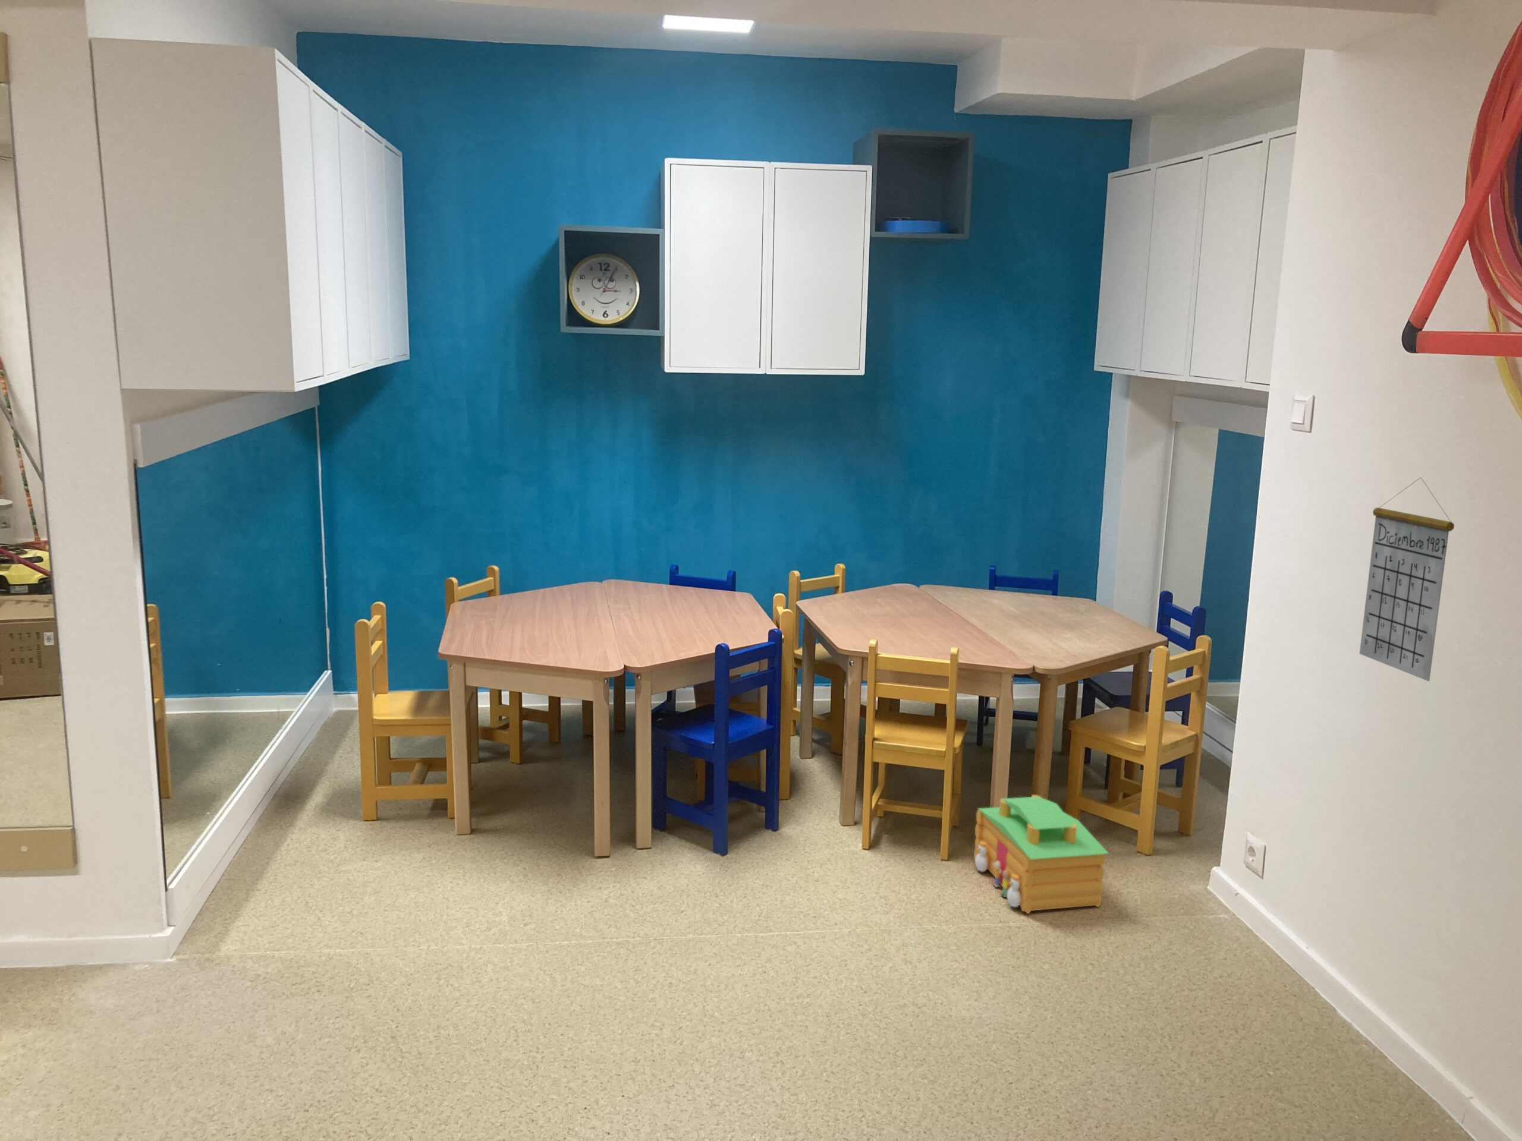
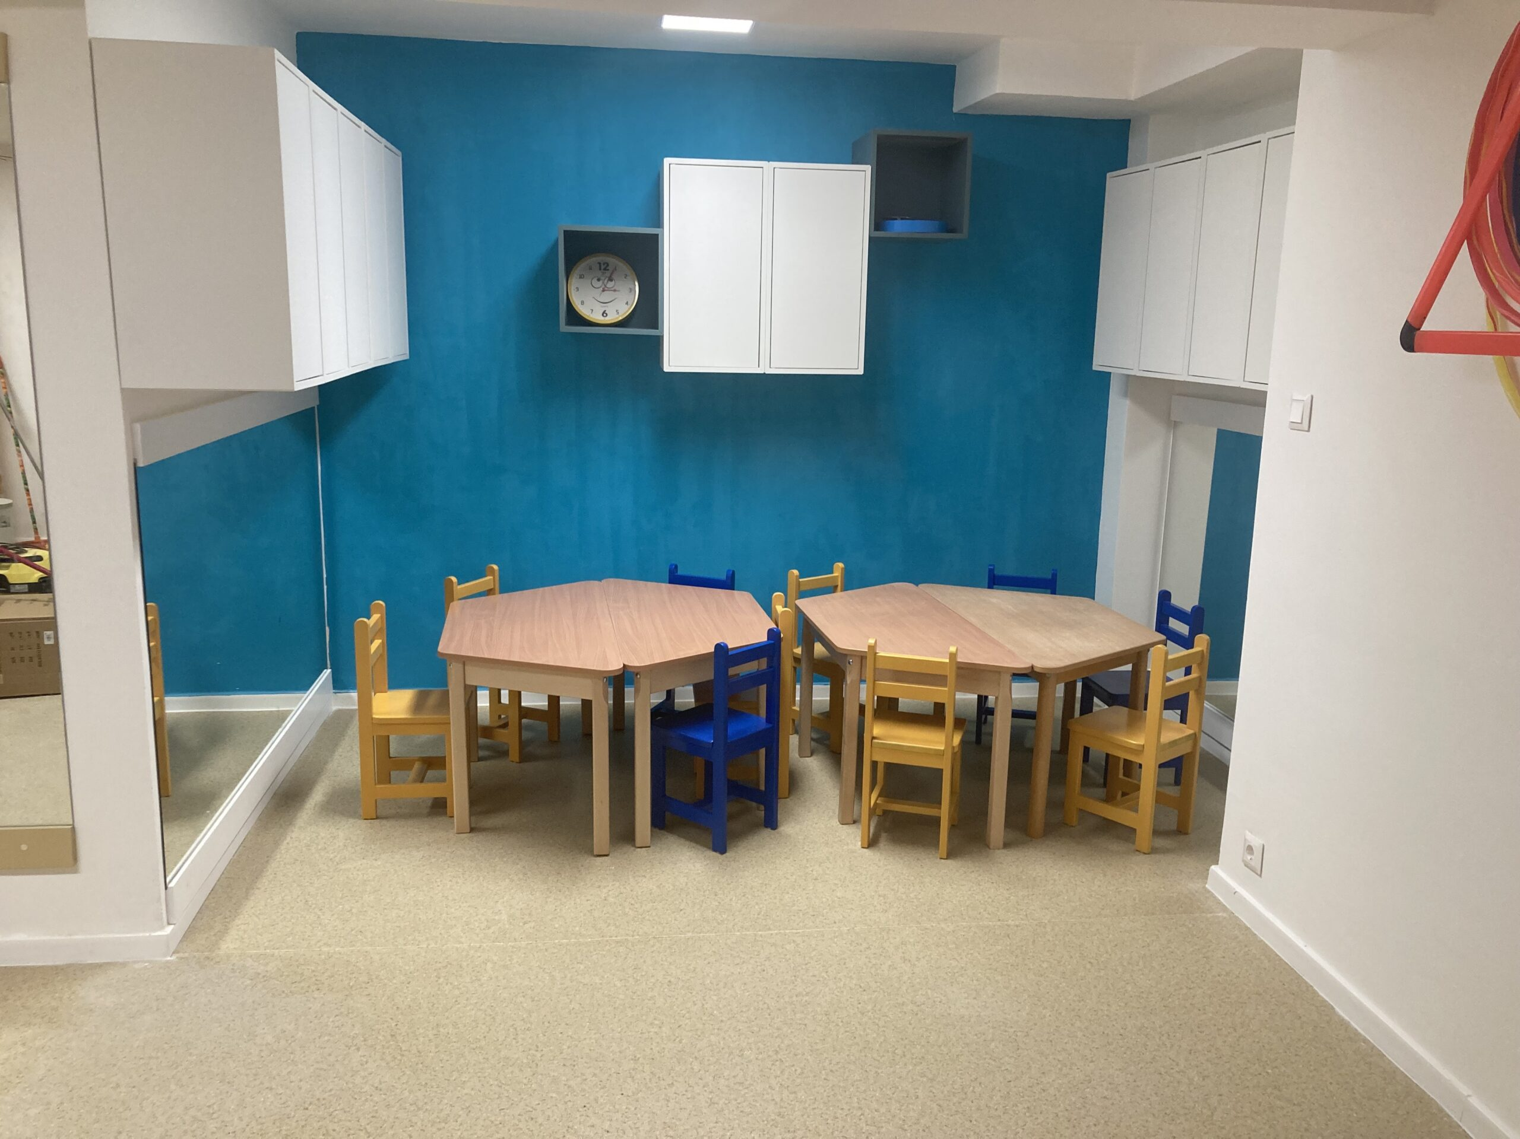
- toy house [973,795,1110,914]
- calendar [1359,477,1455,682]
